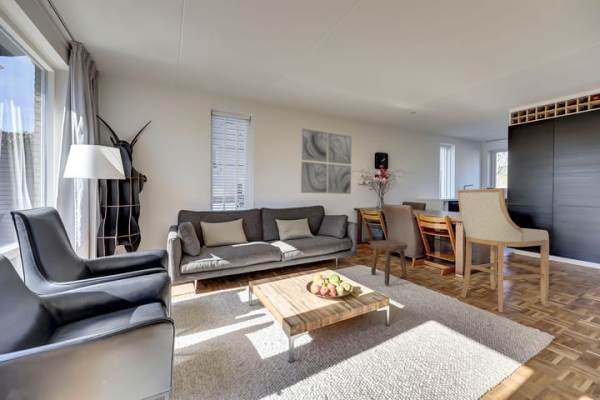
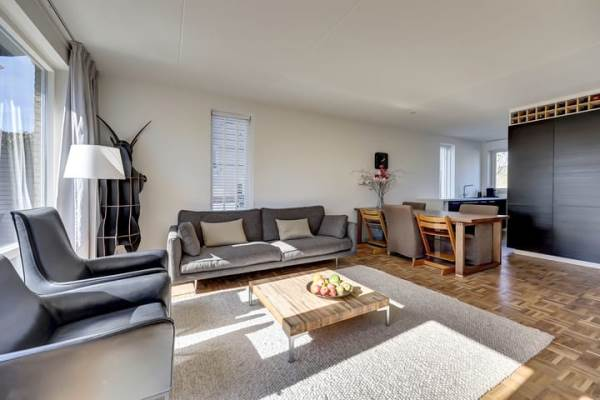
- wall art [300,127,352,195]
- stool [369,239,408,286]
- bar stool [457,188,550,313]
